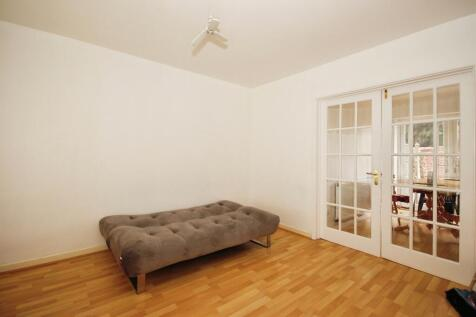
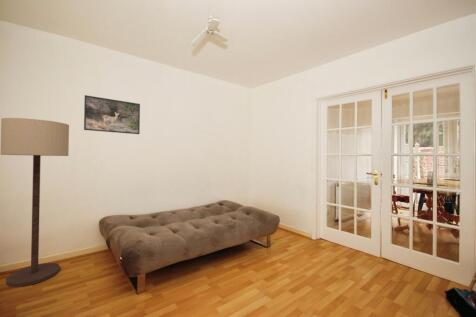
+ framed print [83,94,141,135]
+ floor lamp [0,117,70,288]
